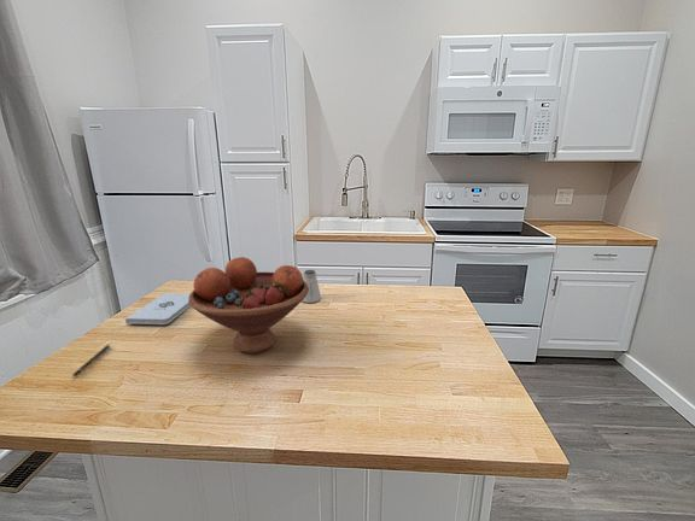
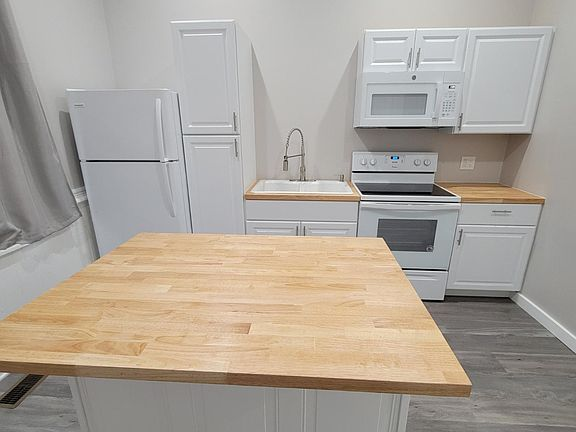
- pen [71,344,111,379]
- fruit bowl [188,256,309,355]
- saltshaker [302,269,322,304]
- notepad [124,292,191,326]
